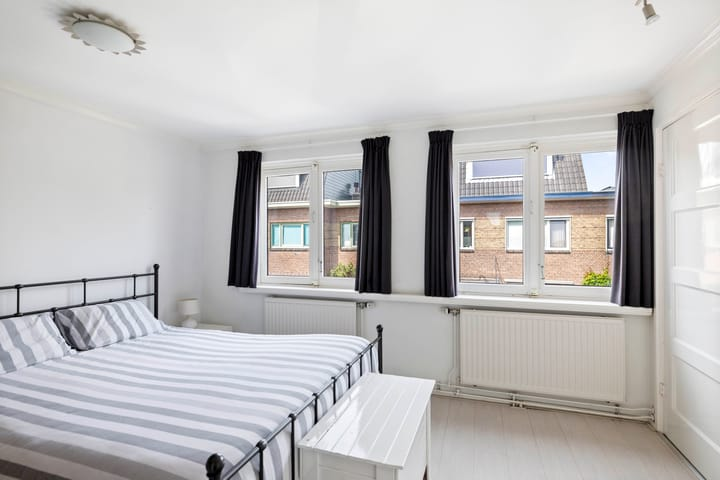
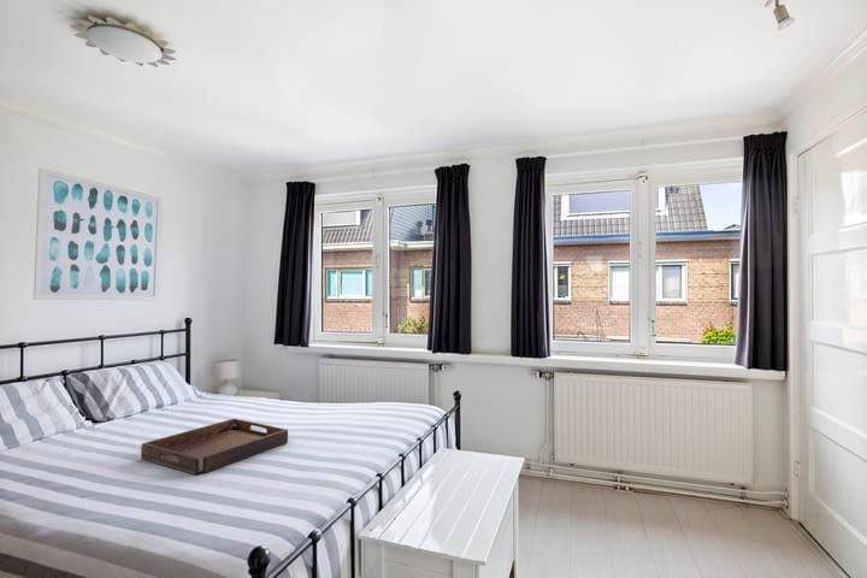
+ wall art [33,166,163,302]
+ serving tray [140,418,289,476]
